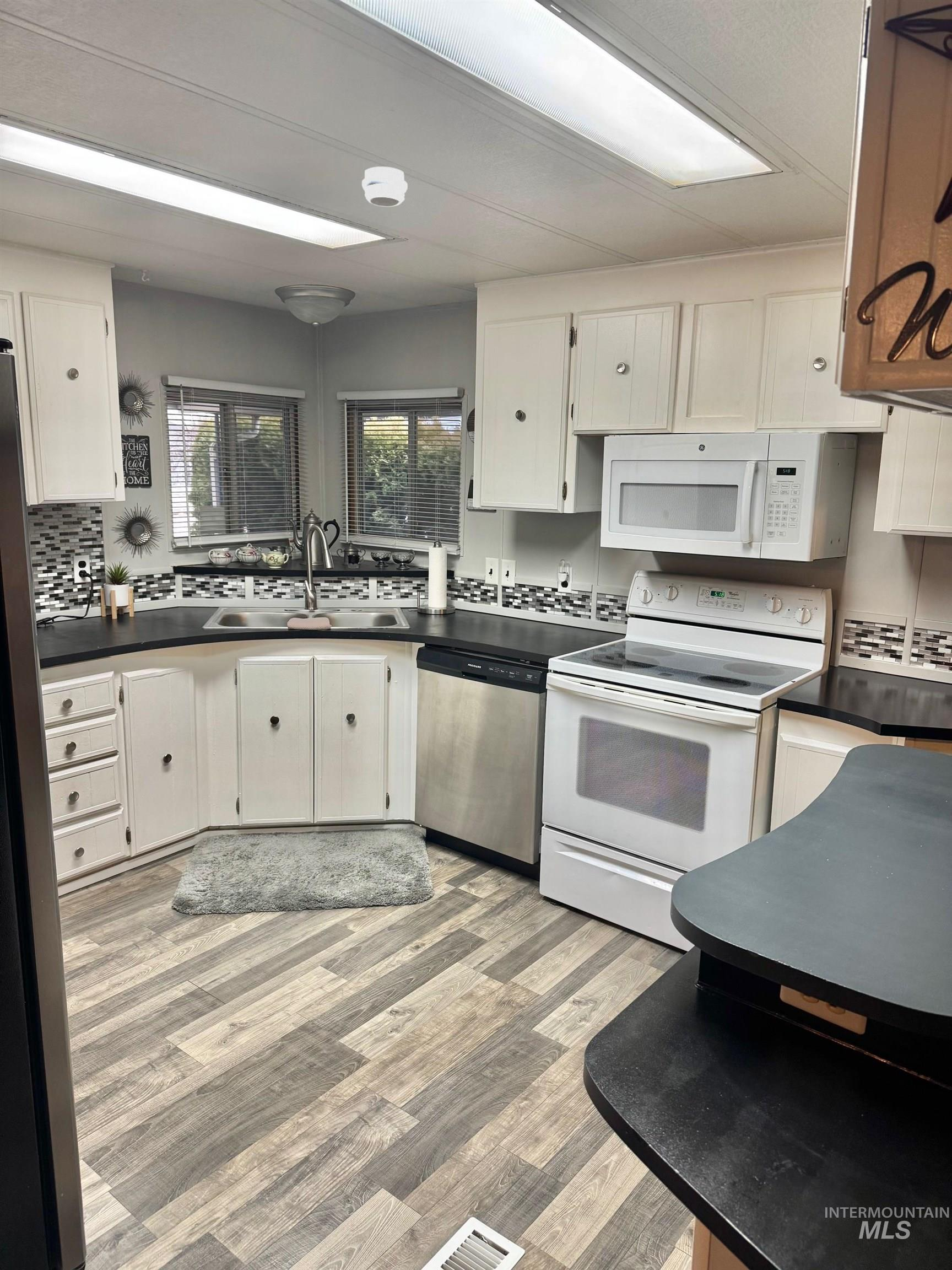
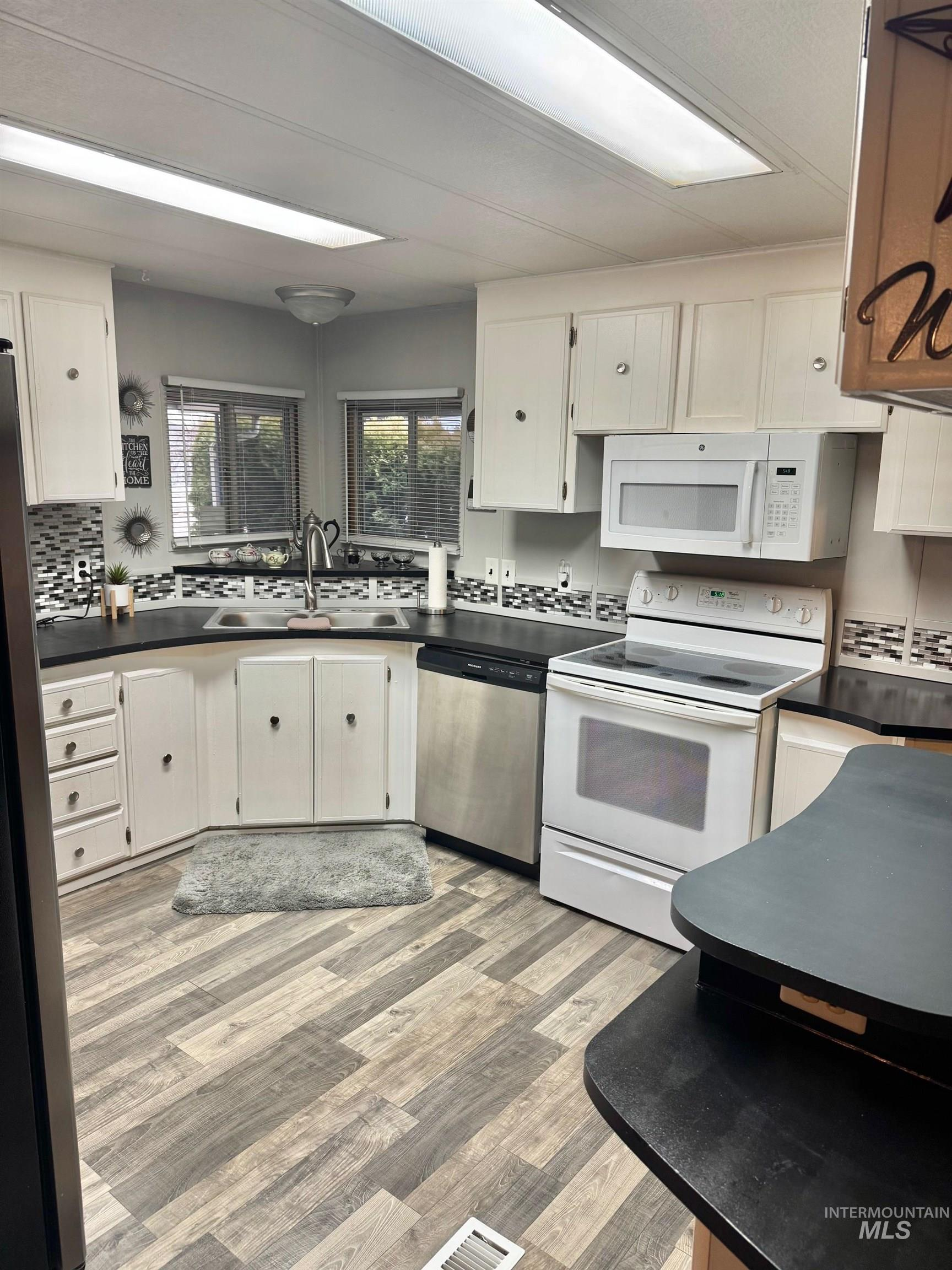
- smoke detector [361,166,408,207]
